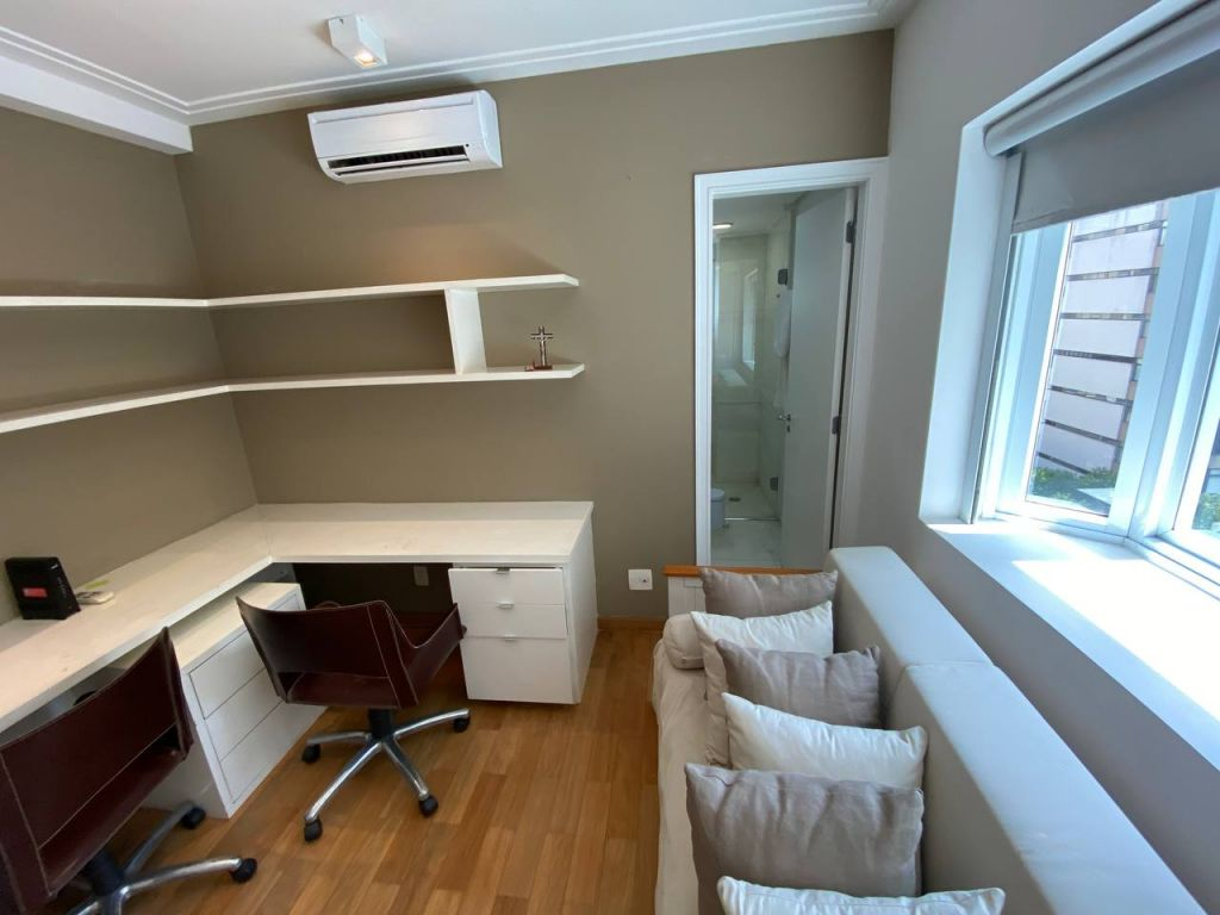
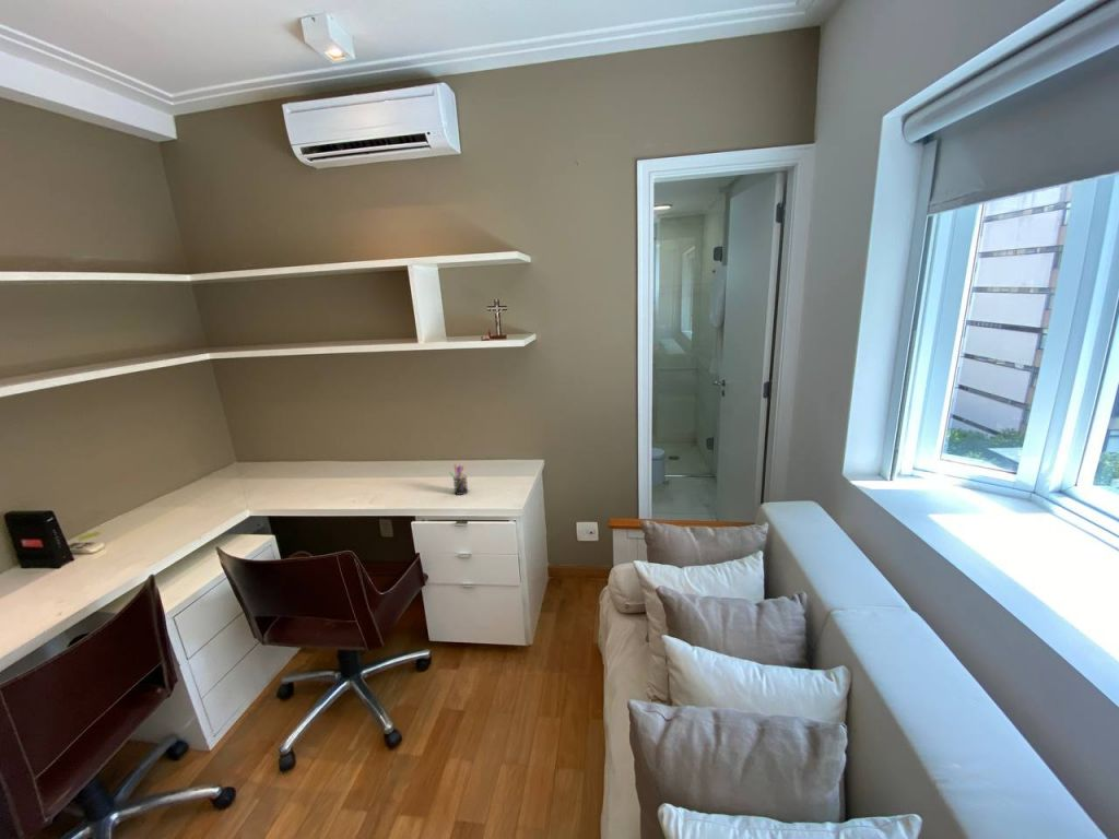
+ pen holder [449,463,469,496]
